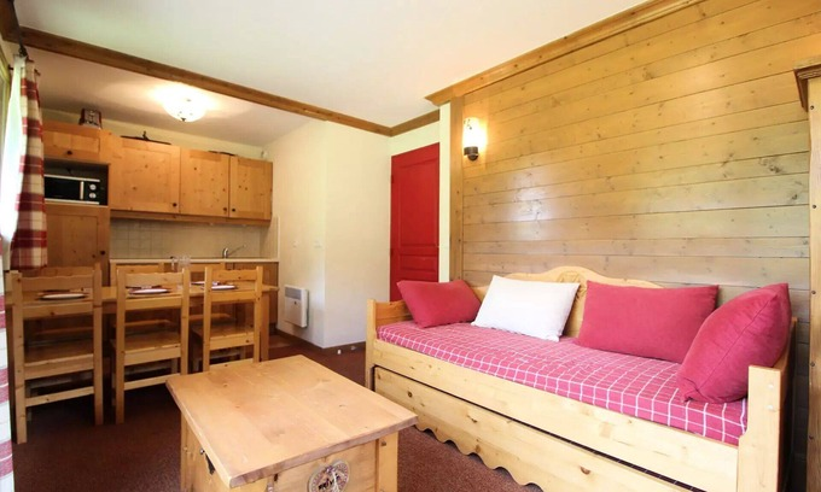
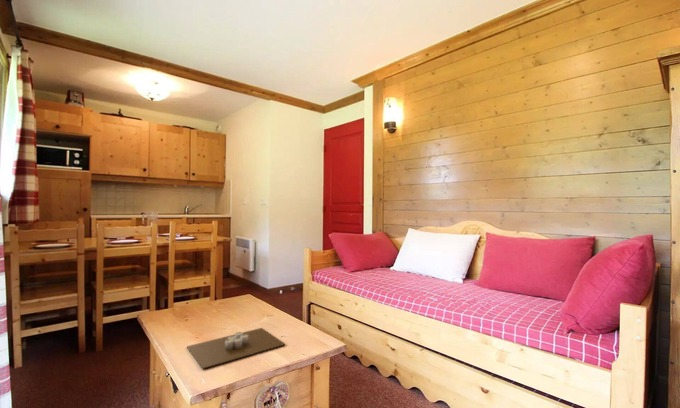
+ candle [186,327,286,370]
